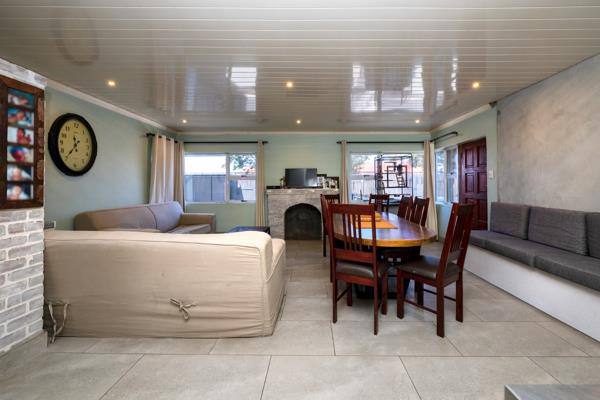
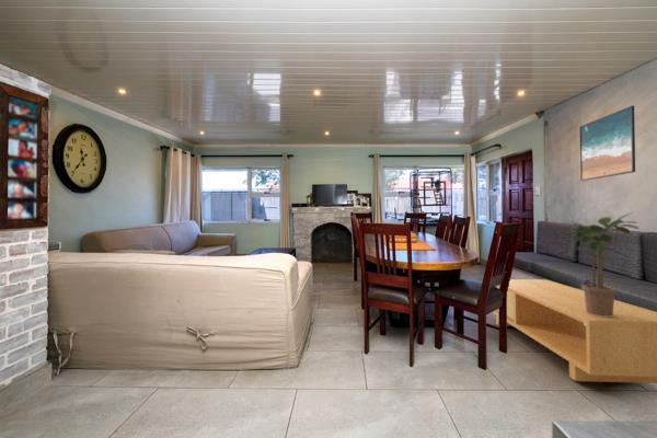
+ coffee table [492,278,657,384]
+ potted plant [565,211,641,316]
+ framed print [578,105,636,182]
